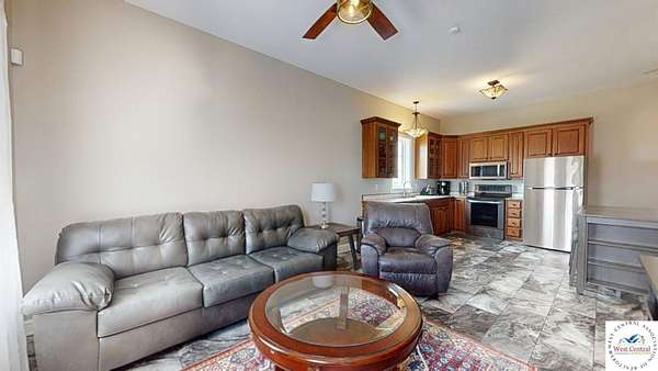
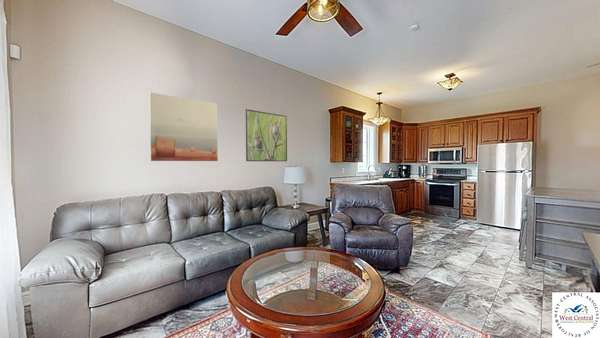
+ wall art [148,92,219,162]
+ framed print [245,108,288,162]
